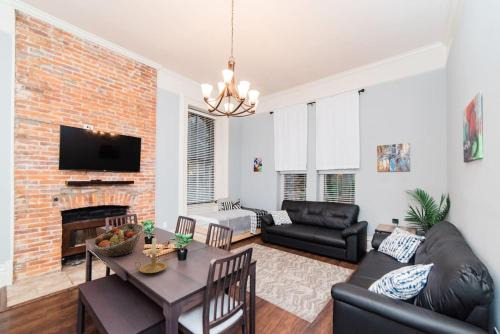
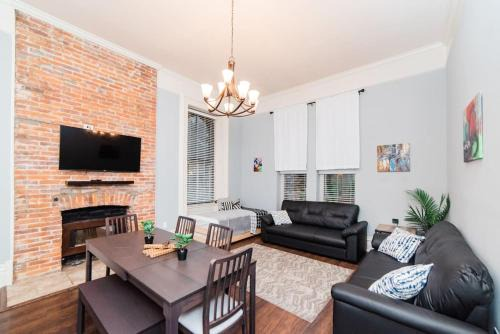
- candle holder [133,236,169,274]
- fruit basket [91,222,146,258]
